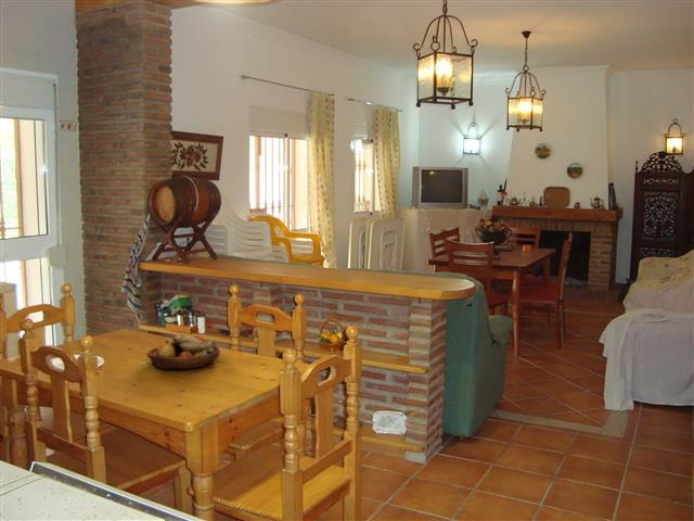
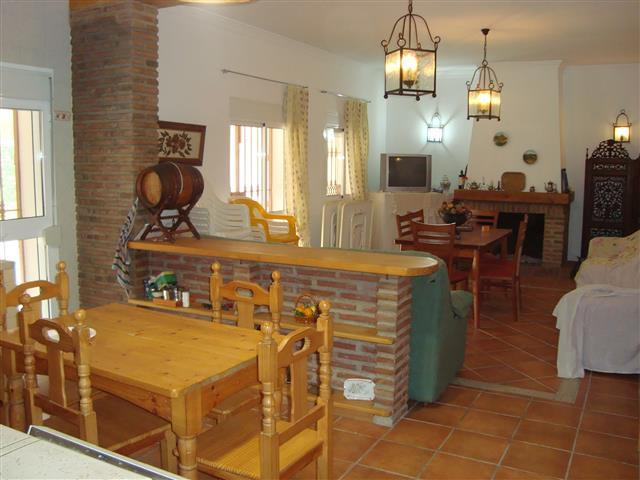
- fruit bowl [145,334,221,370]
